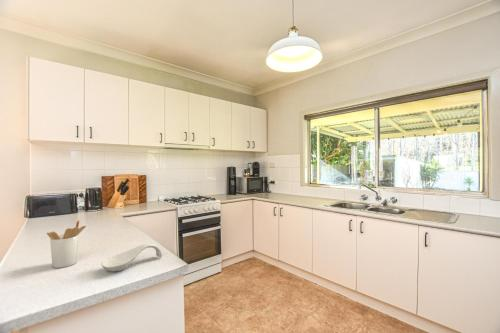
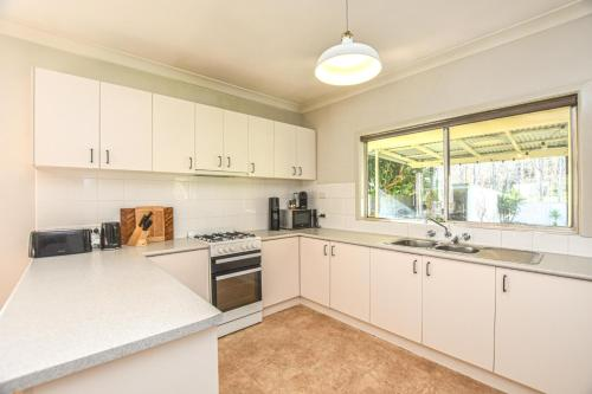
- utensil holder [46,220,87,269]
- spoon rest [101,243,163,272]
